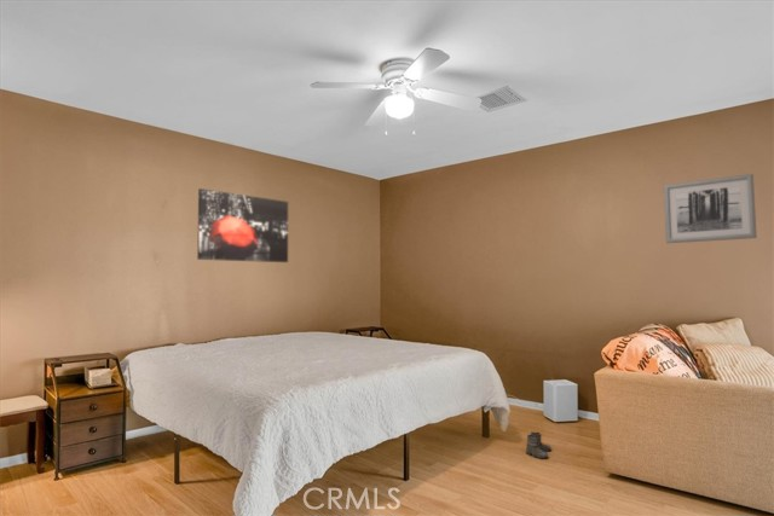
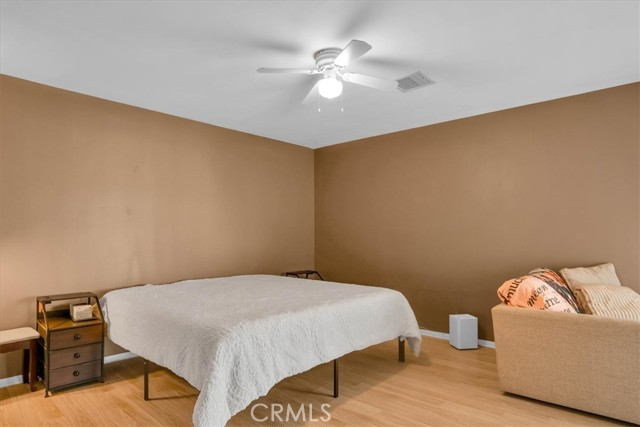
- boots [525,430,553,460]
- wall art [196,187,289,263]
- wall art [663,173,758,244]
